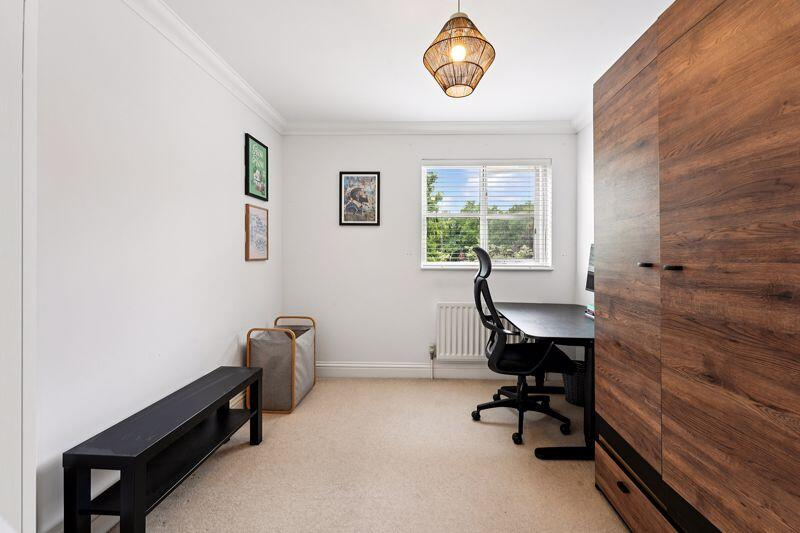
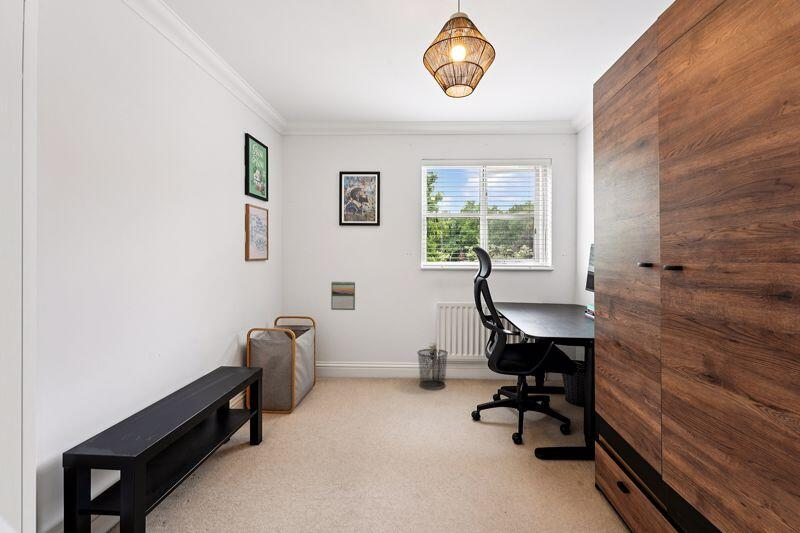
+ waste bin [416,348,449,390]
+ calendar [330,280,356,311]
